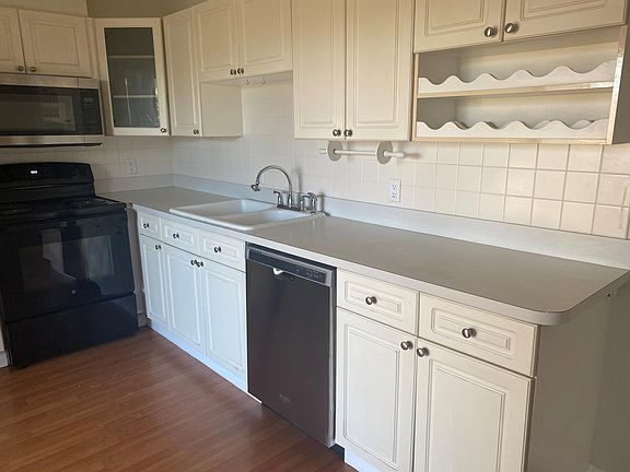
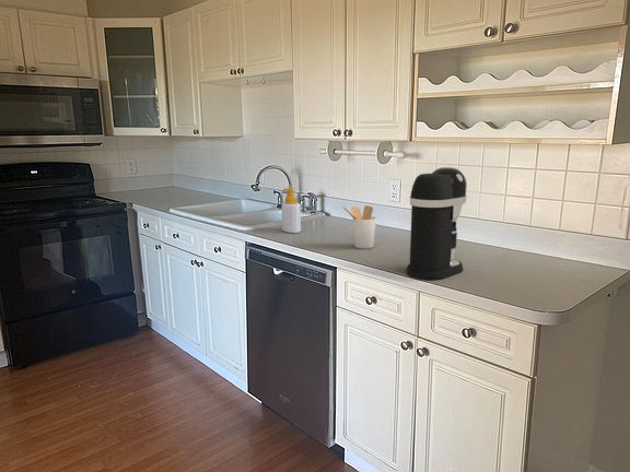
+ coffee maker [405,166,468,281]
+ utensil holder [341,204,377,250]
+ soap bottle [281,187,302,234]
